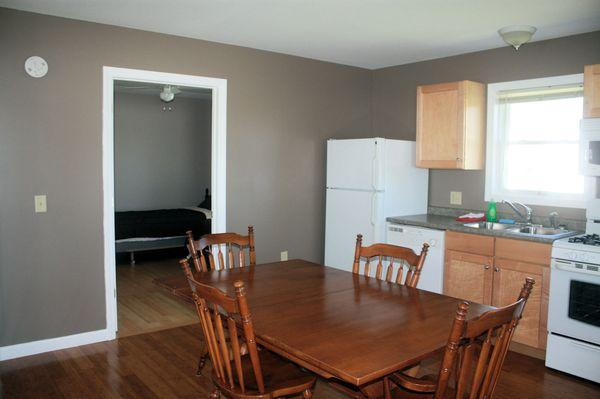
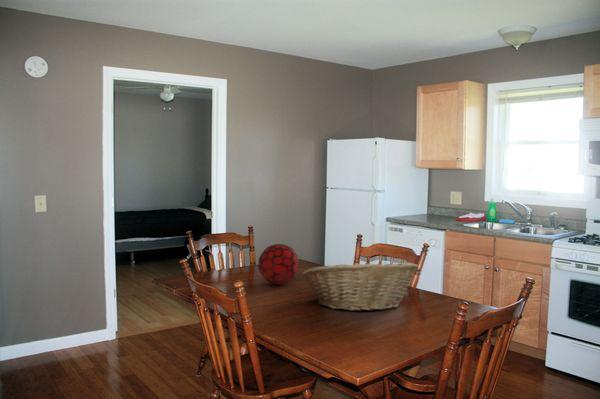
+ decorative orb [257,243,300,285]
+ fruit basket [301,259,420,312]
